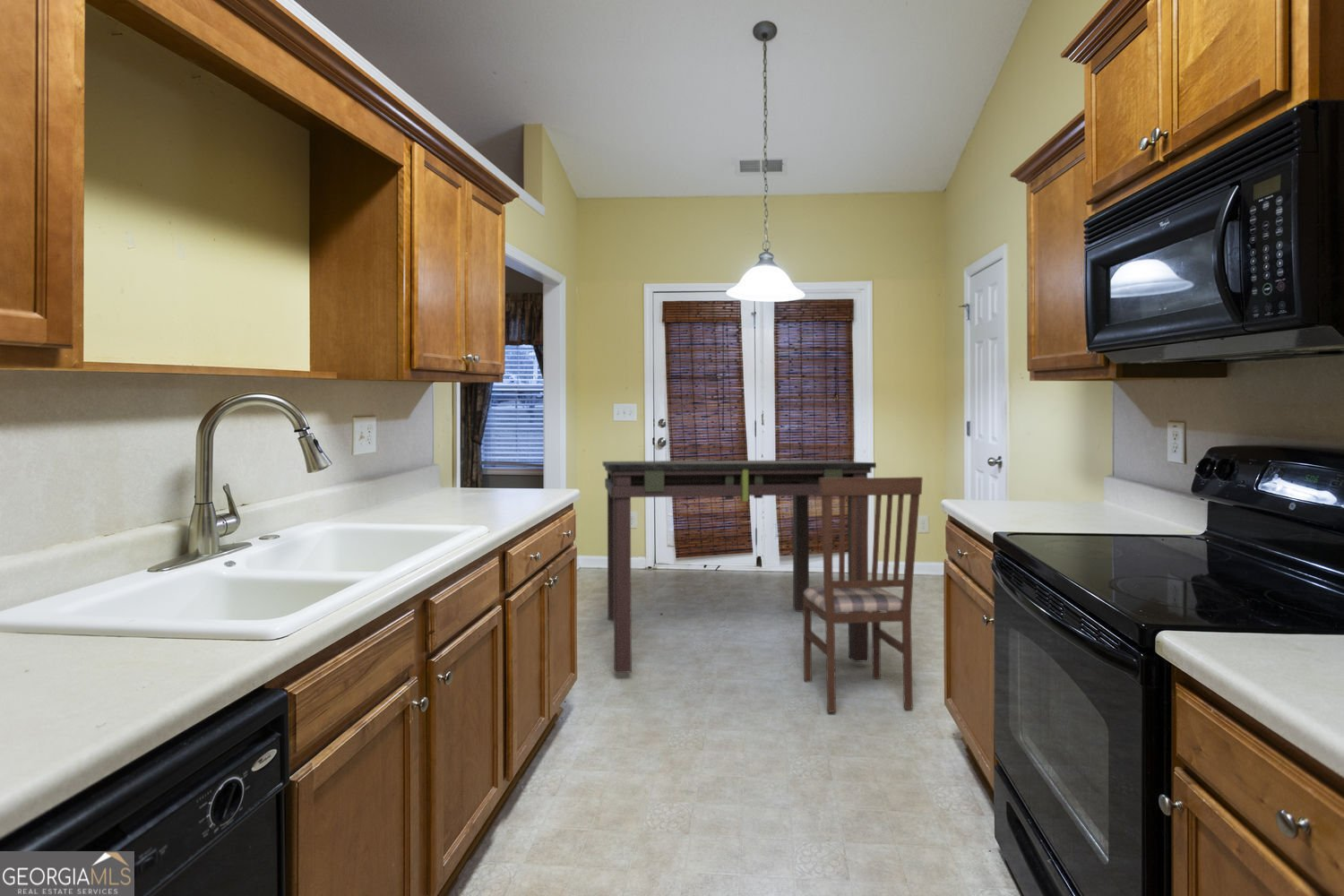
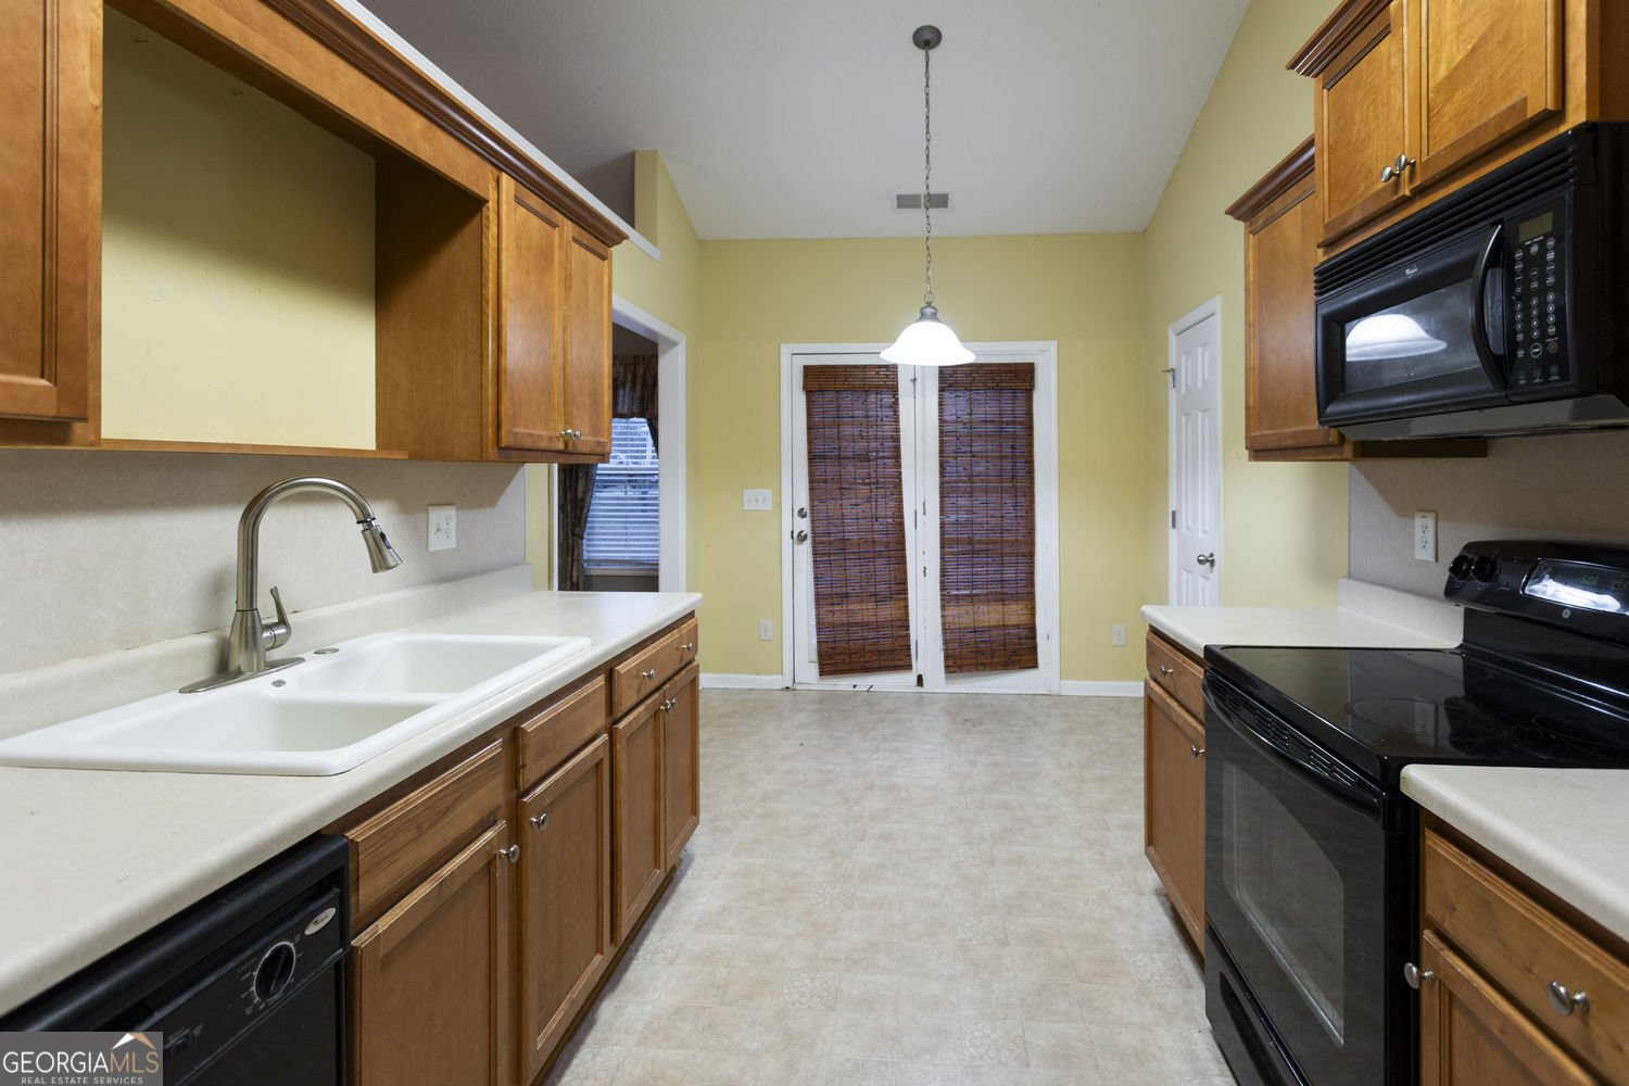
- dining chair [803,476,924,713]
- dining table [602,459,877,674]
